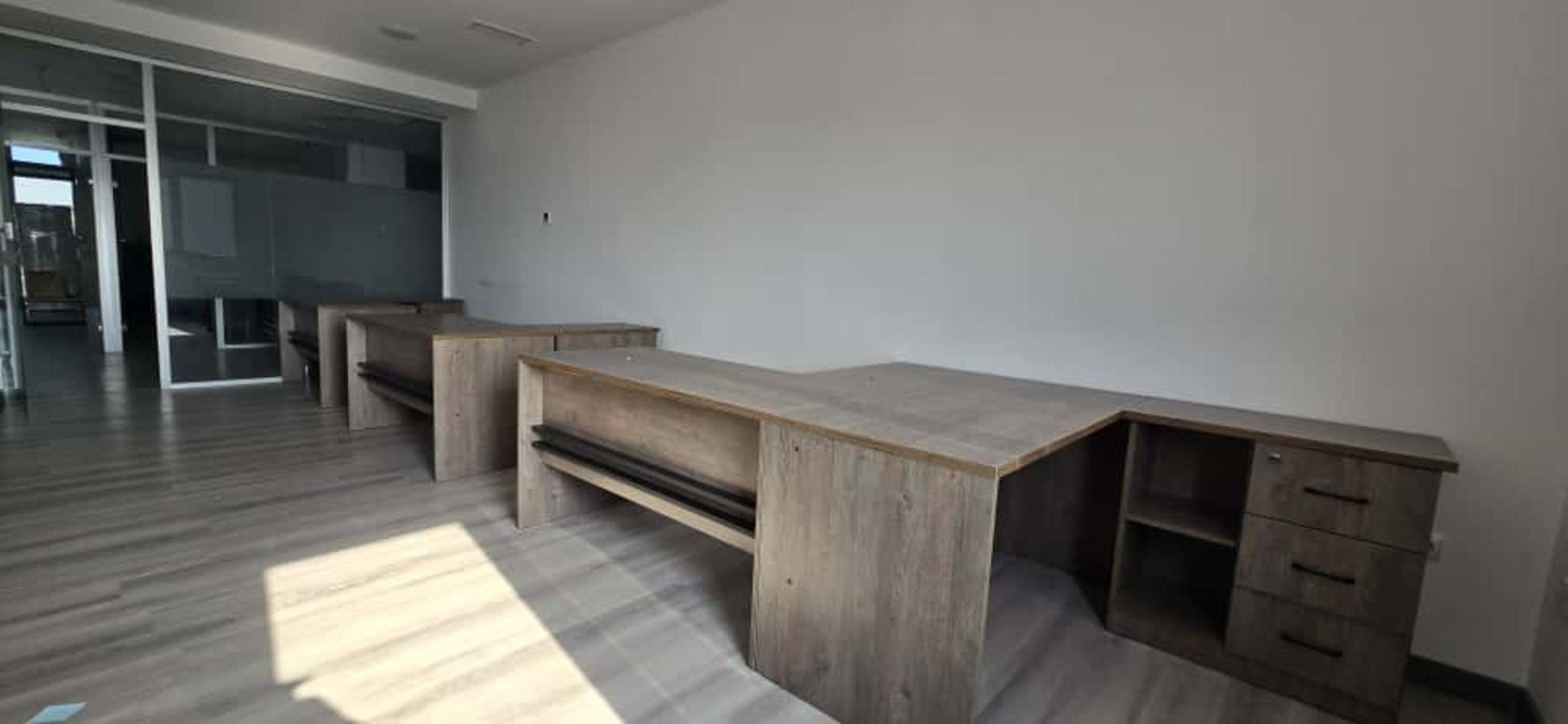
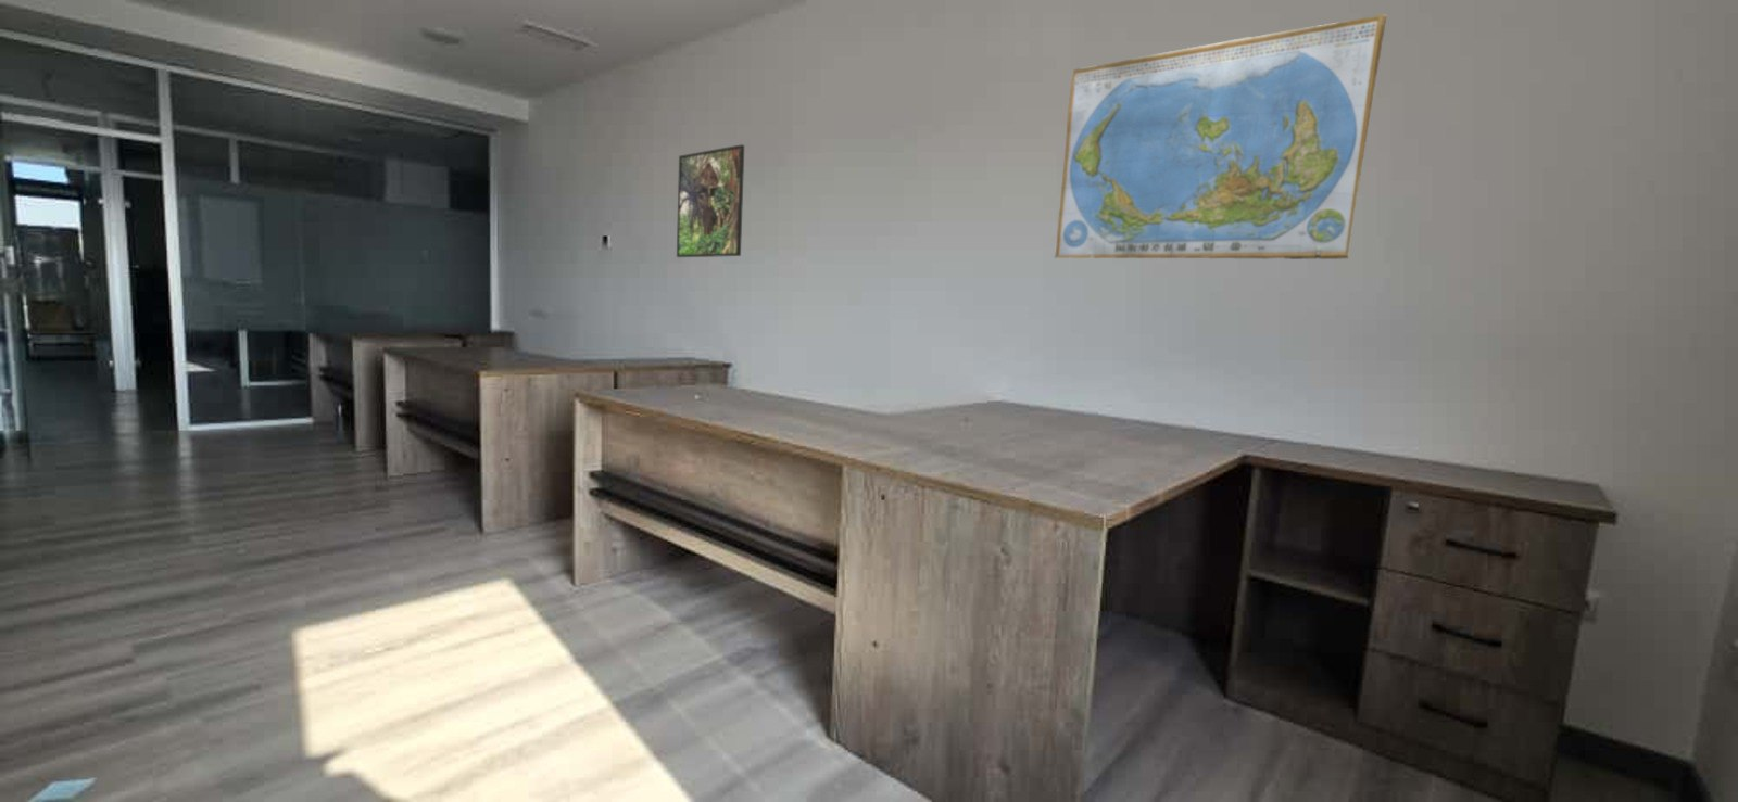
+ world map [1054,13,1388,260]
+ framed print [676,143,745,258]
